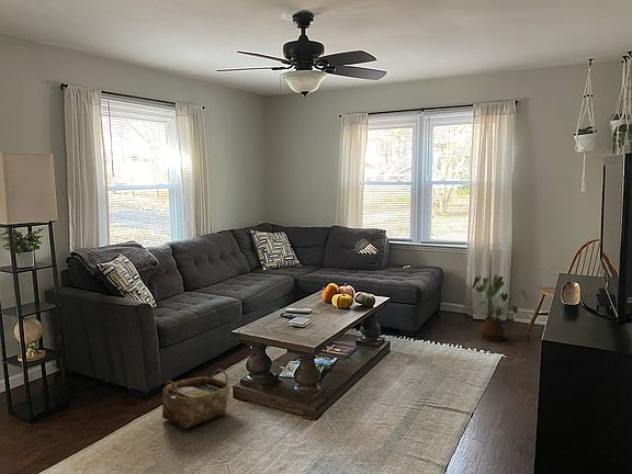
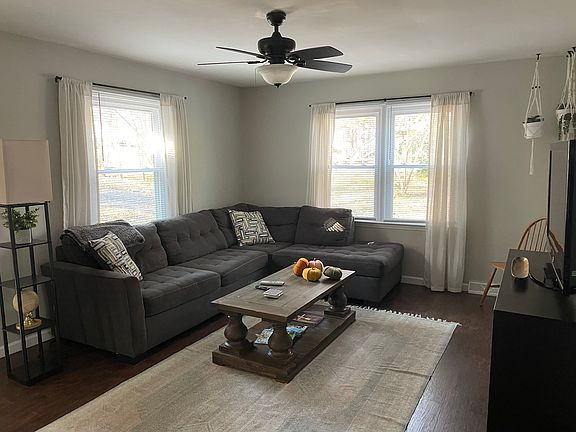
- woven basket [161,369,230,430]
- house plant [471,273,528,341]
